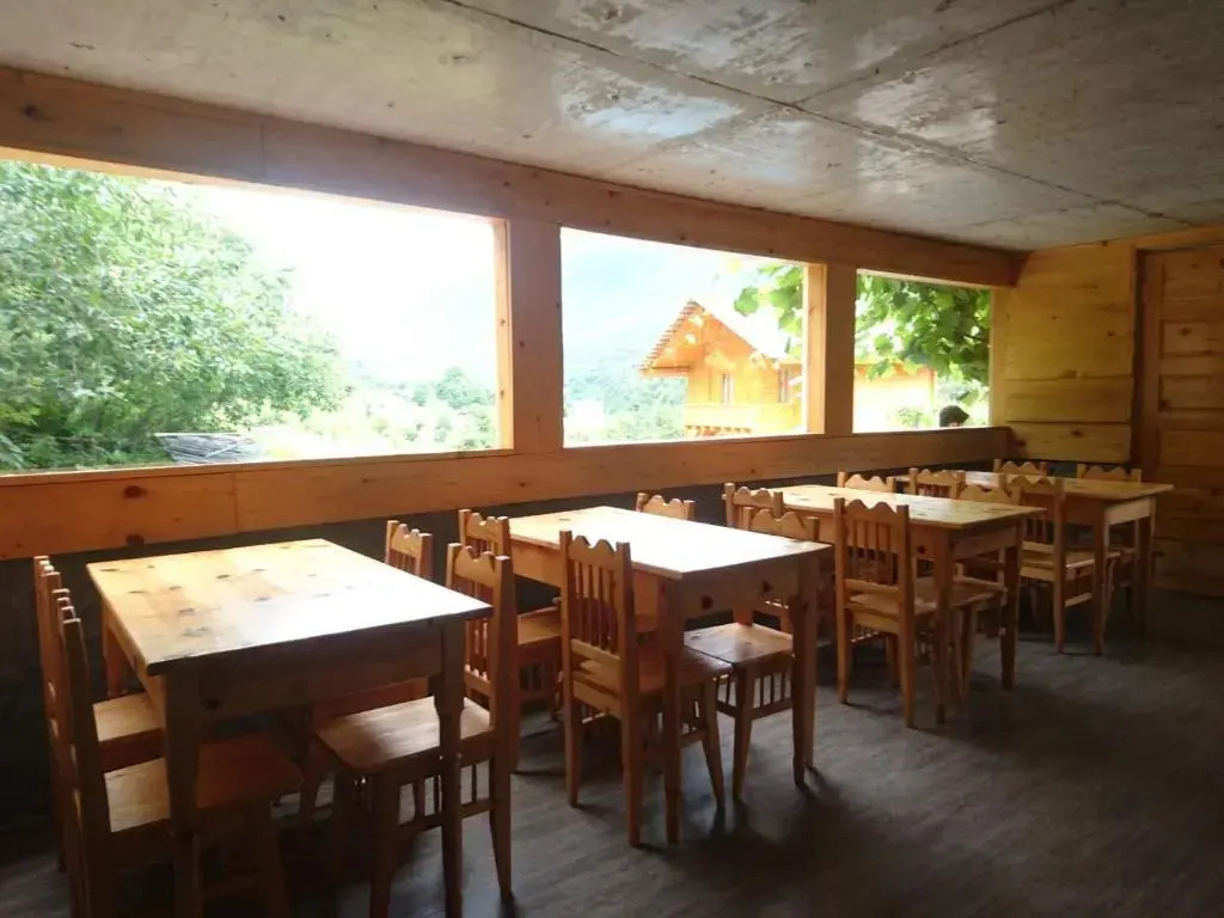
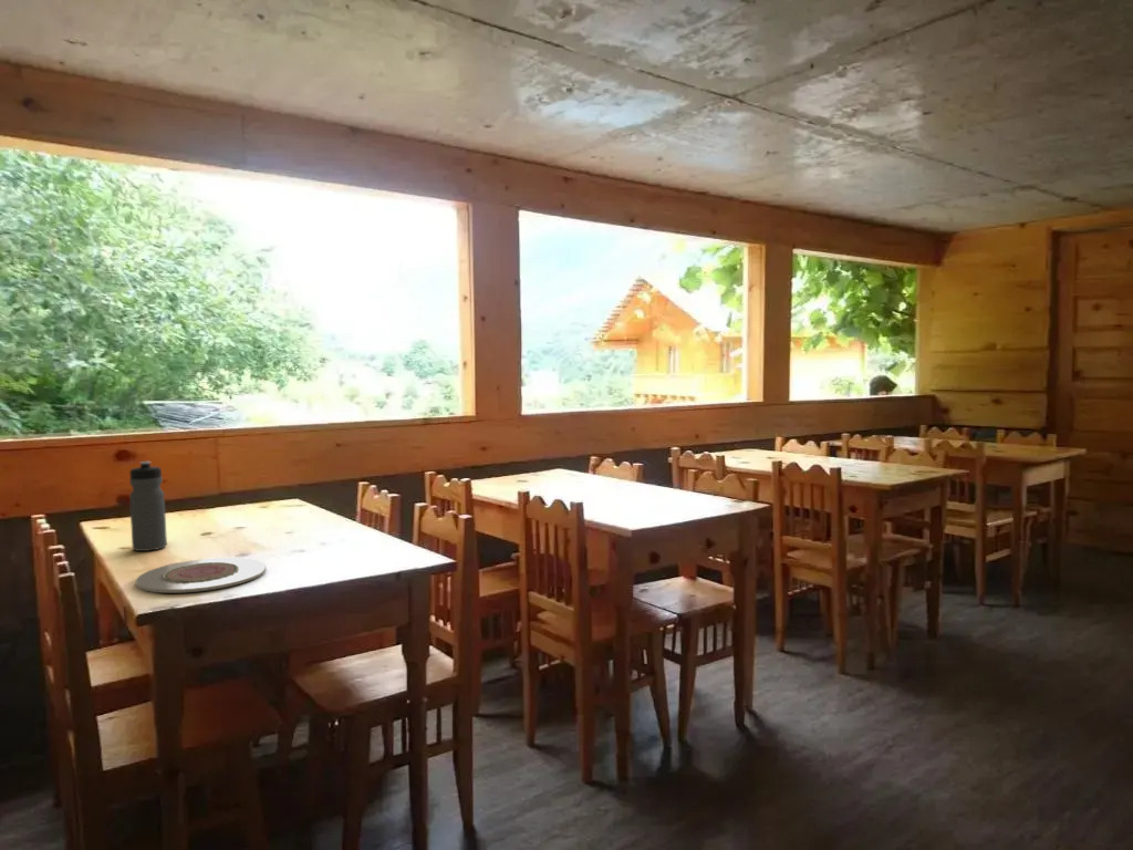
+ water bottle [128,460,168,552]
+ plate [135,557,267,594]
